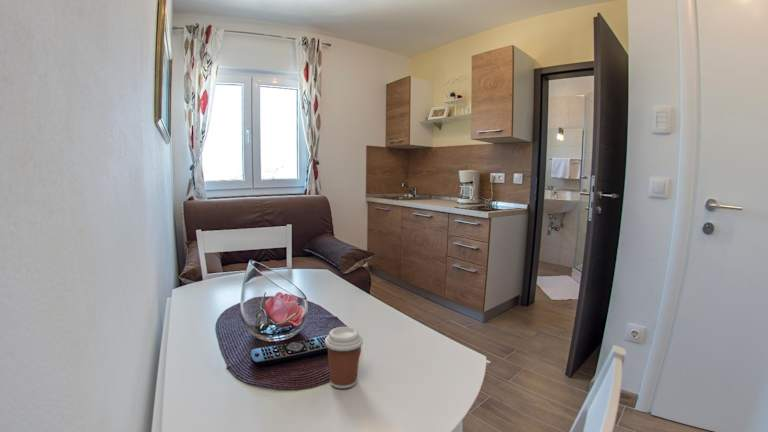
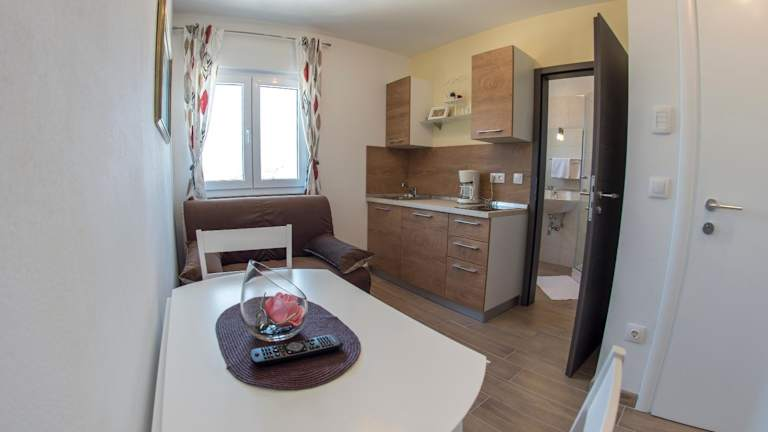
- coffee cup [324,326,364,389]
